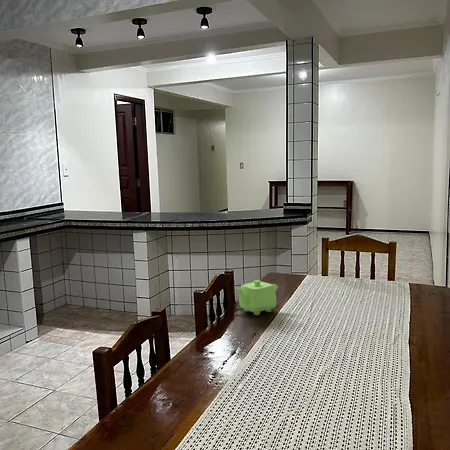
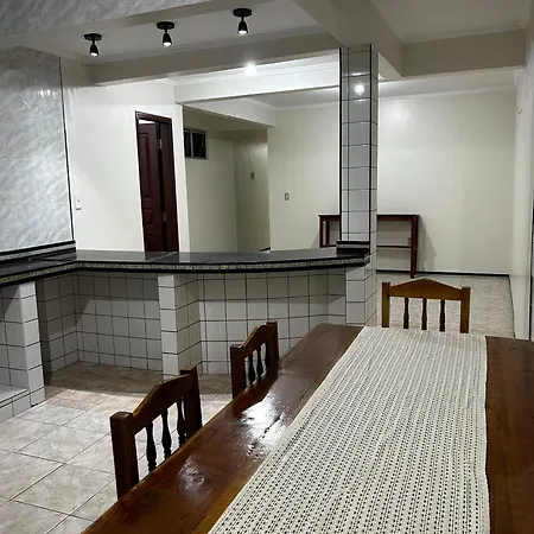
- teapot [234,279,279,316]
